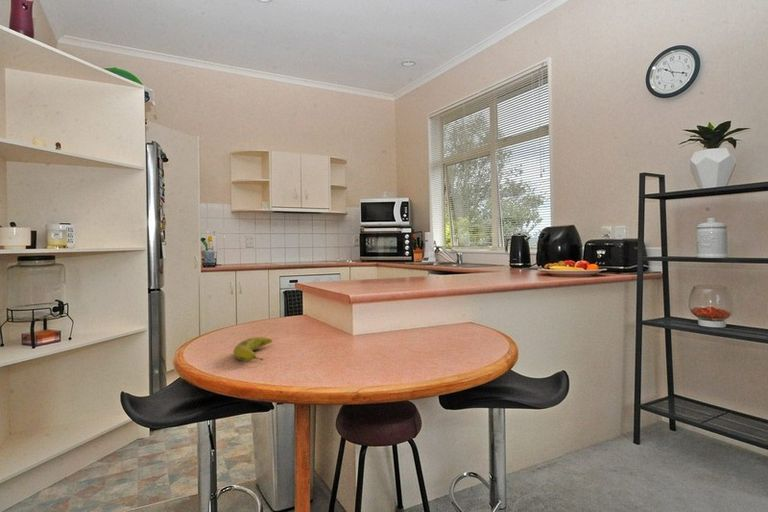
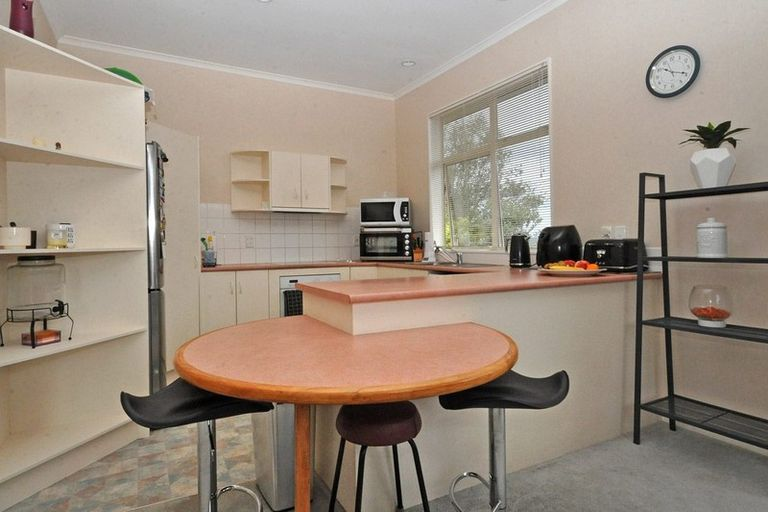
- fruit [232,336,273,363]
